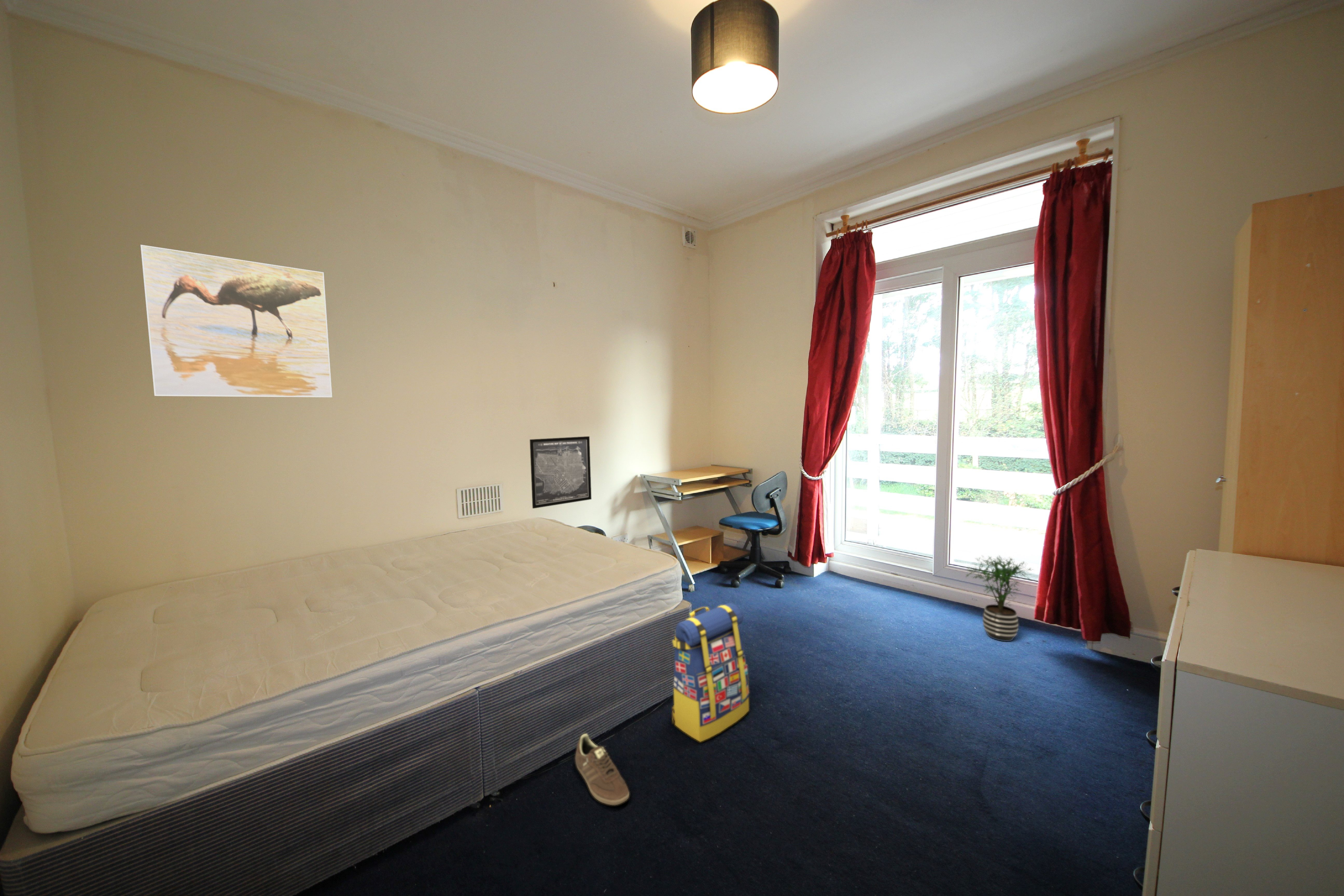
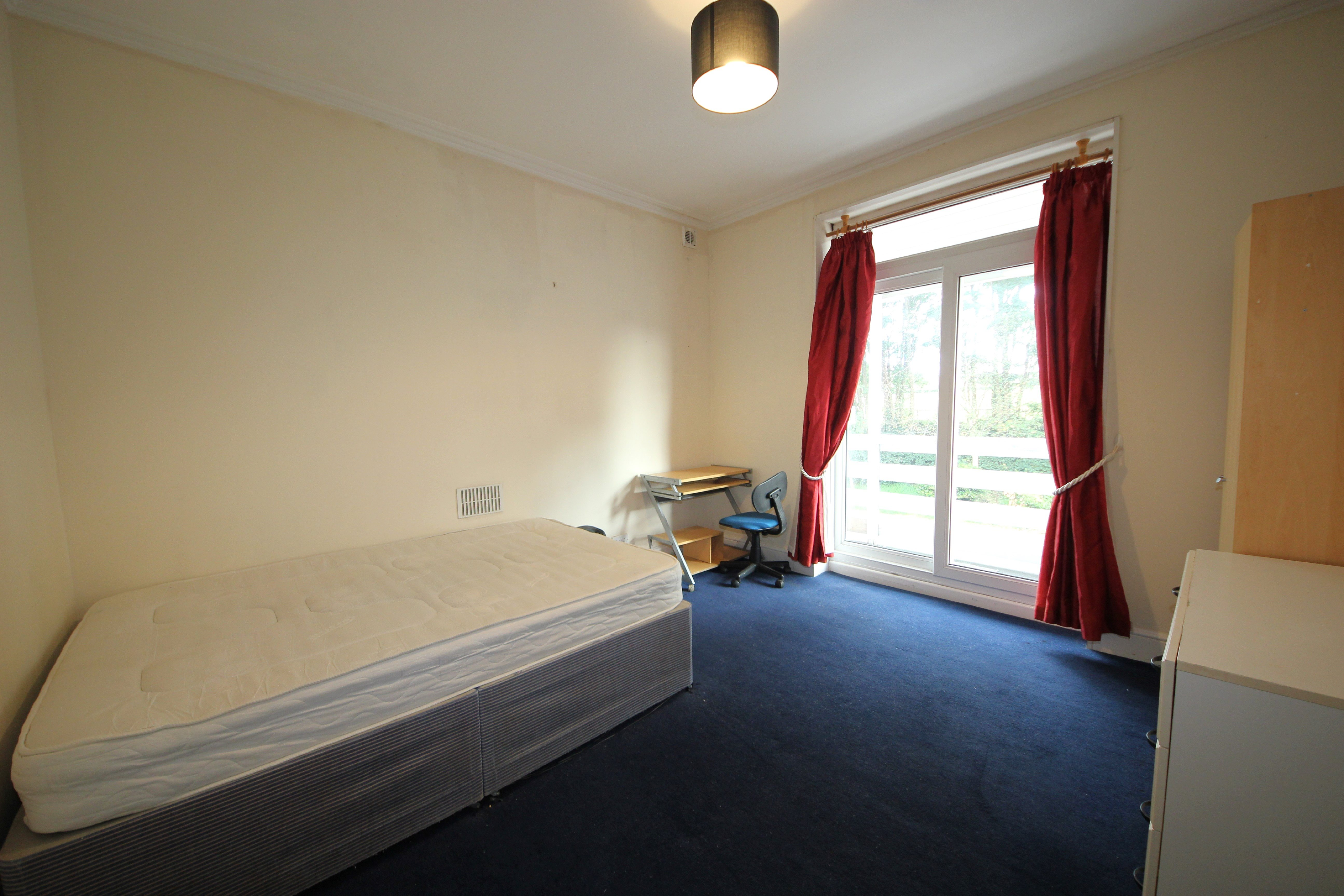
- sneaker [575,733,630,805]
- potted plant [965,554,1035,642]
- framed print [140,244,332,398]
- backpack [671,603,749,742]
- wall art [529,436,592,509]
